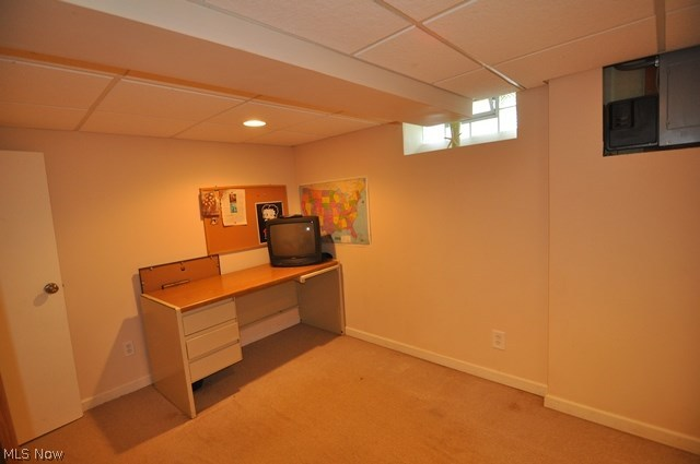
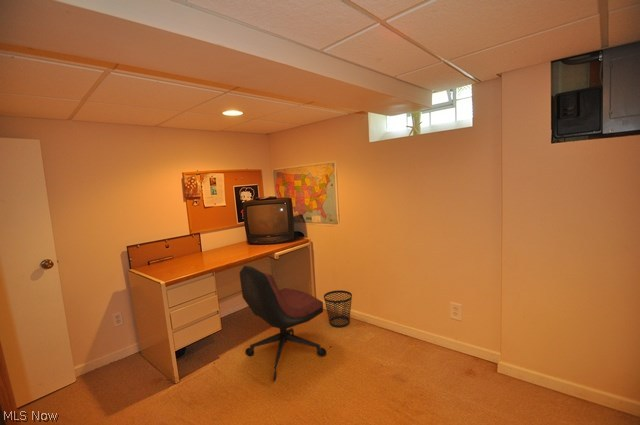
+ wastebasket [323,289,353,328]
+ office chair [239,265,327,382]
